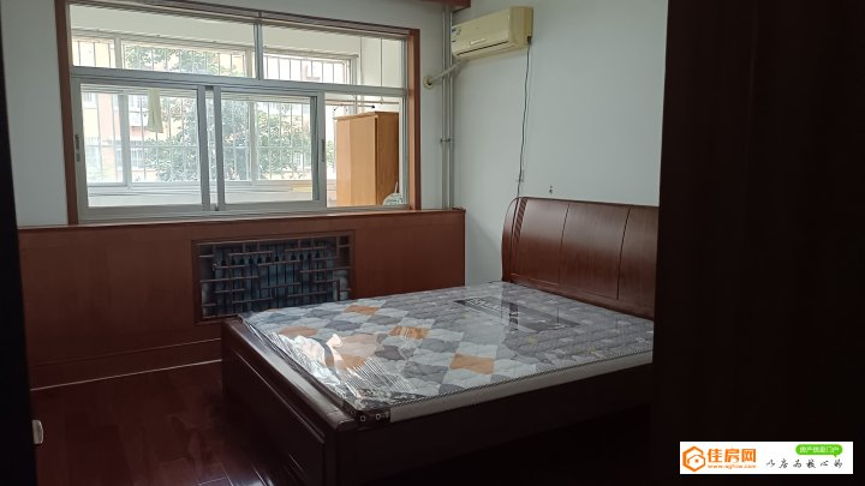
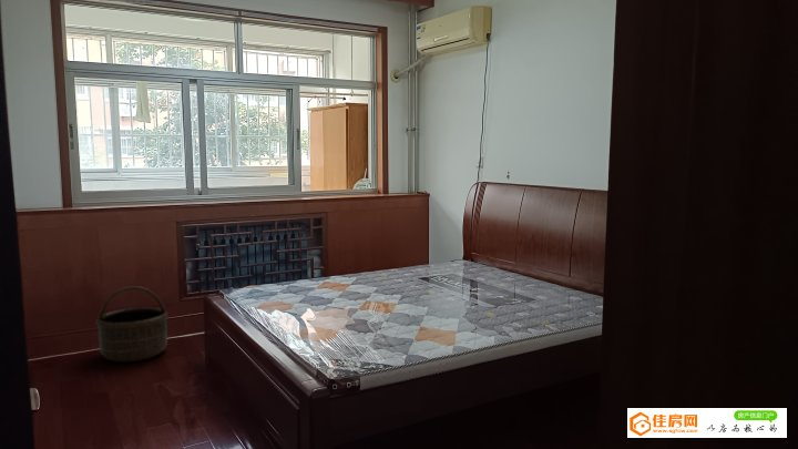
+ basket [95,285,168,364]
